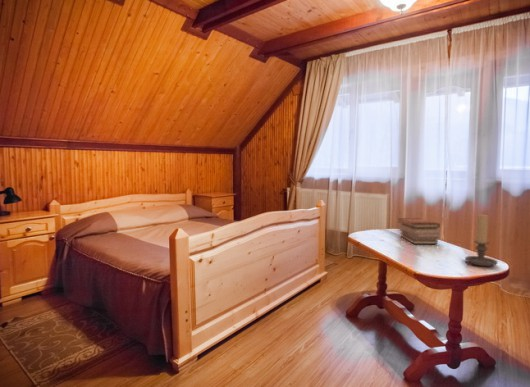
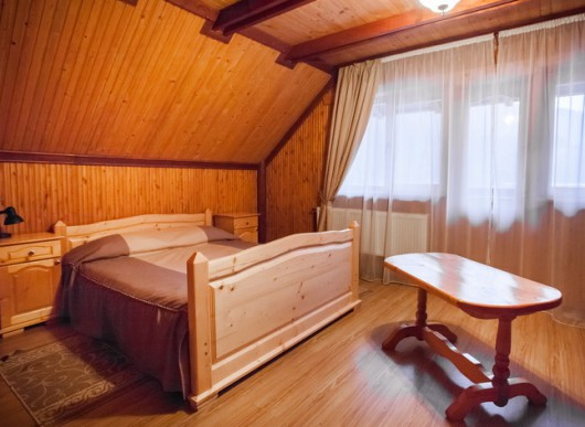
- book stack [396,217,441,245]
- candle holder [464,213,499,267]
